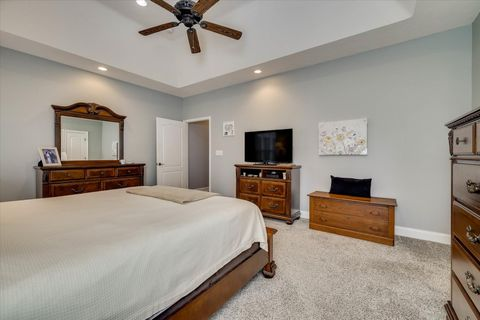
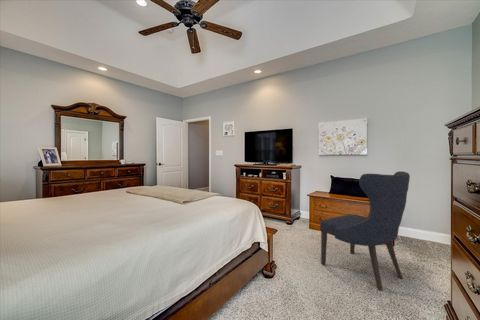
+ chair [319,170,411,291]
